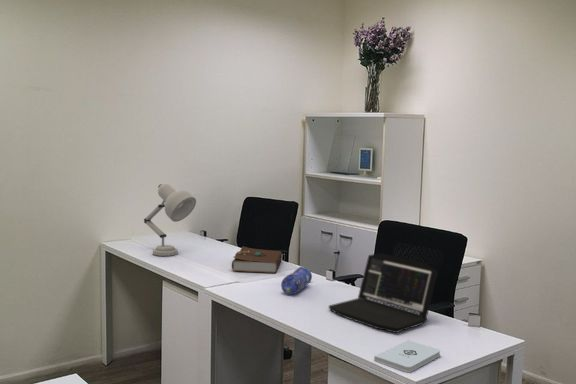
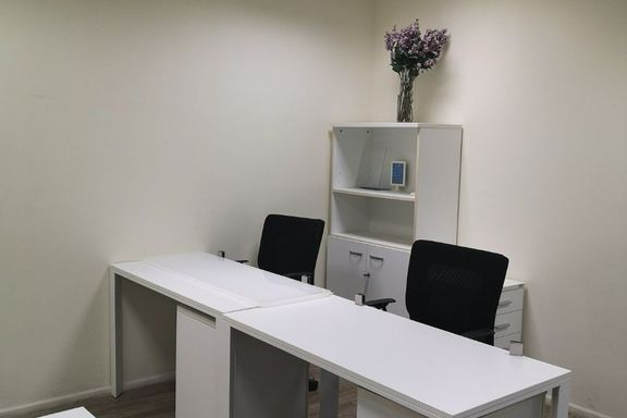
- pencil case [280,266,313,296]
- book [231,245,283,274]
- notepad [373,339,441,373]
- laptop [328,252,439,334]
- desk lamp [143,183,197,257]
